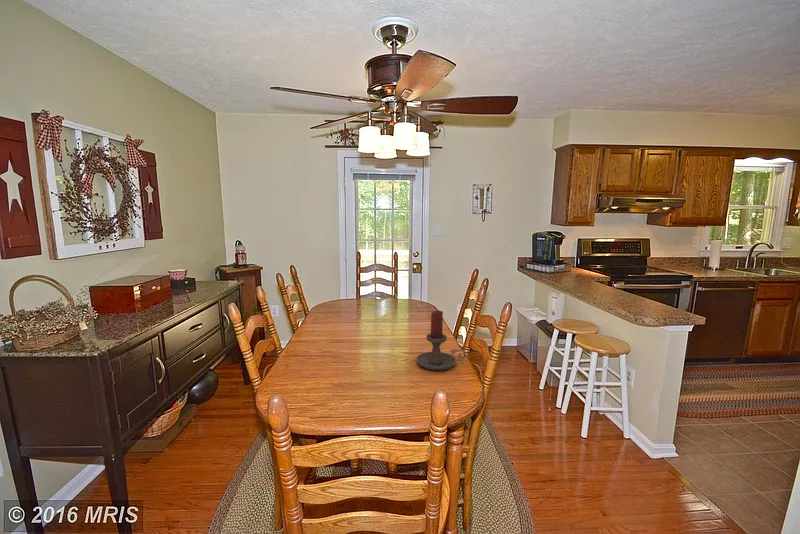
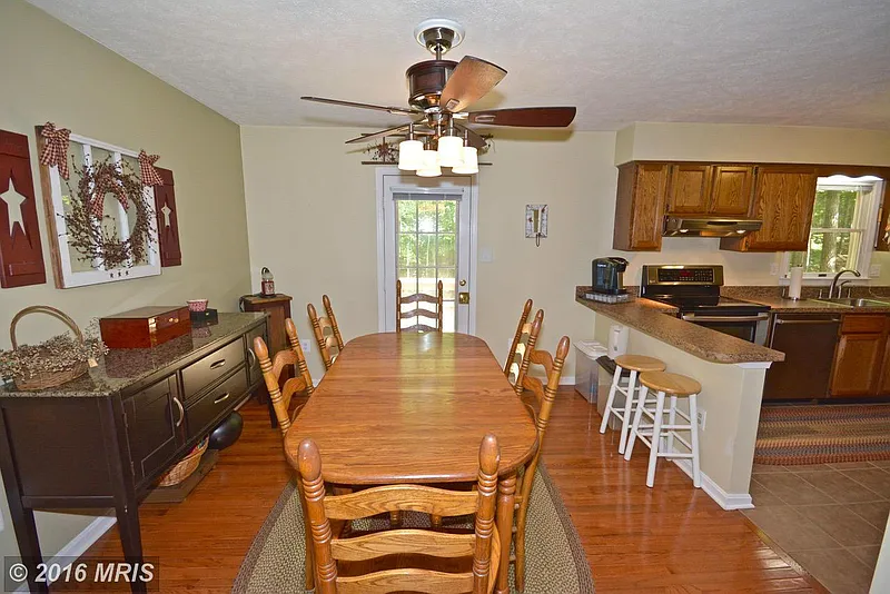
- candle holder [415,309,467,371]
